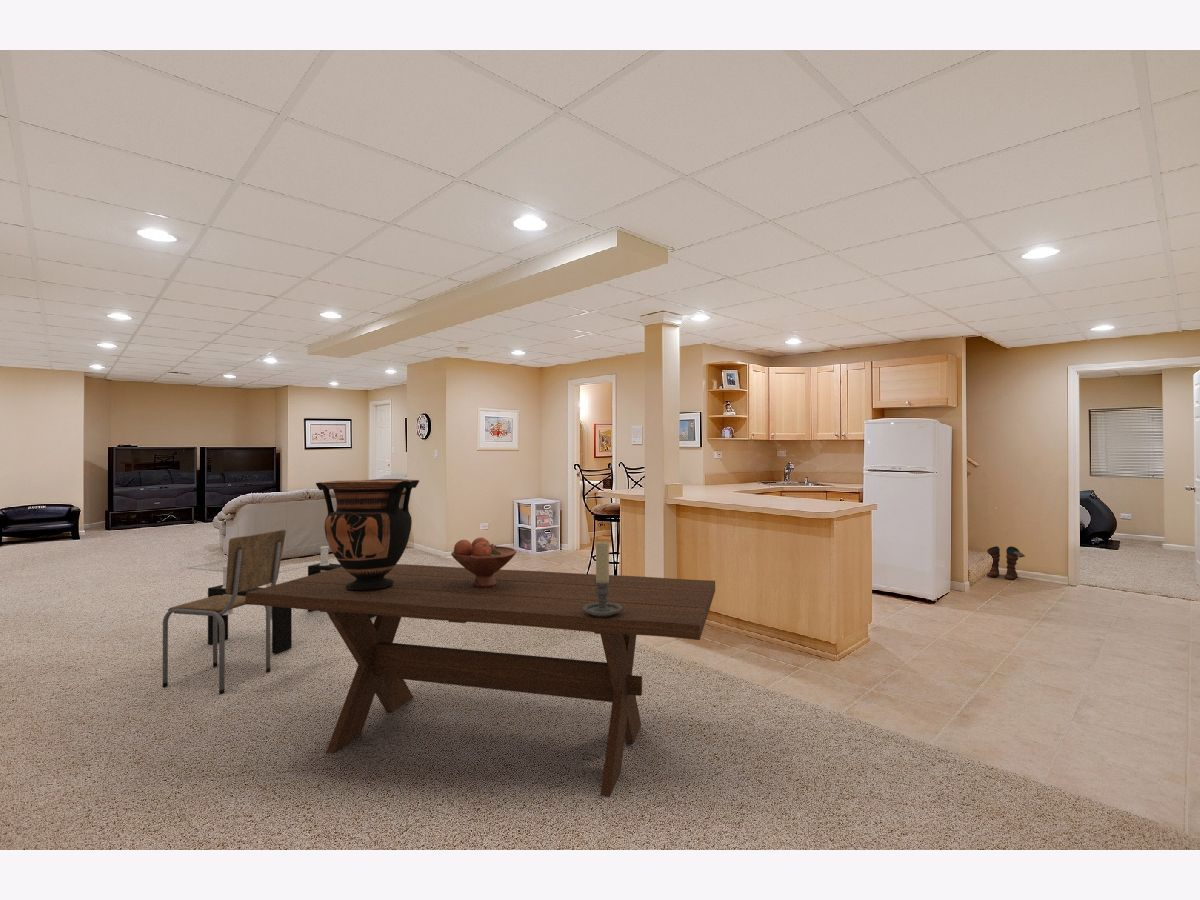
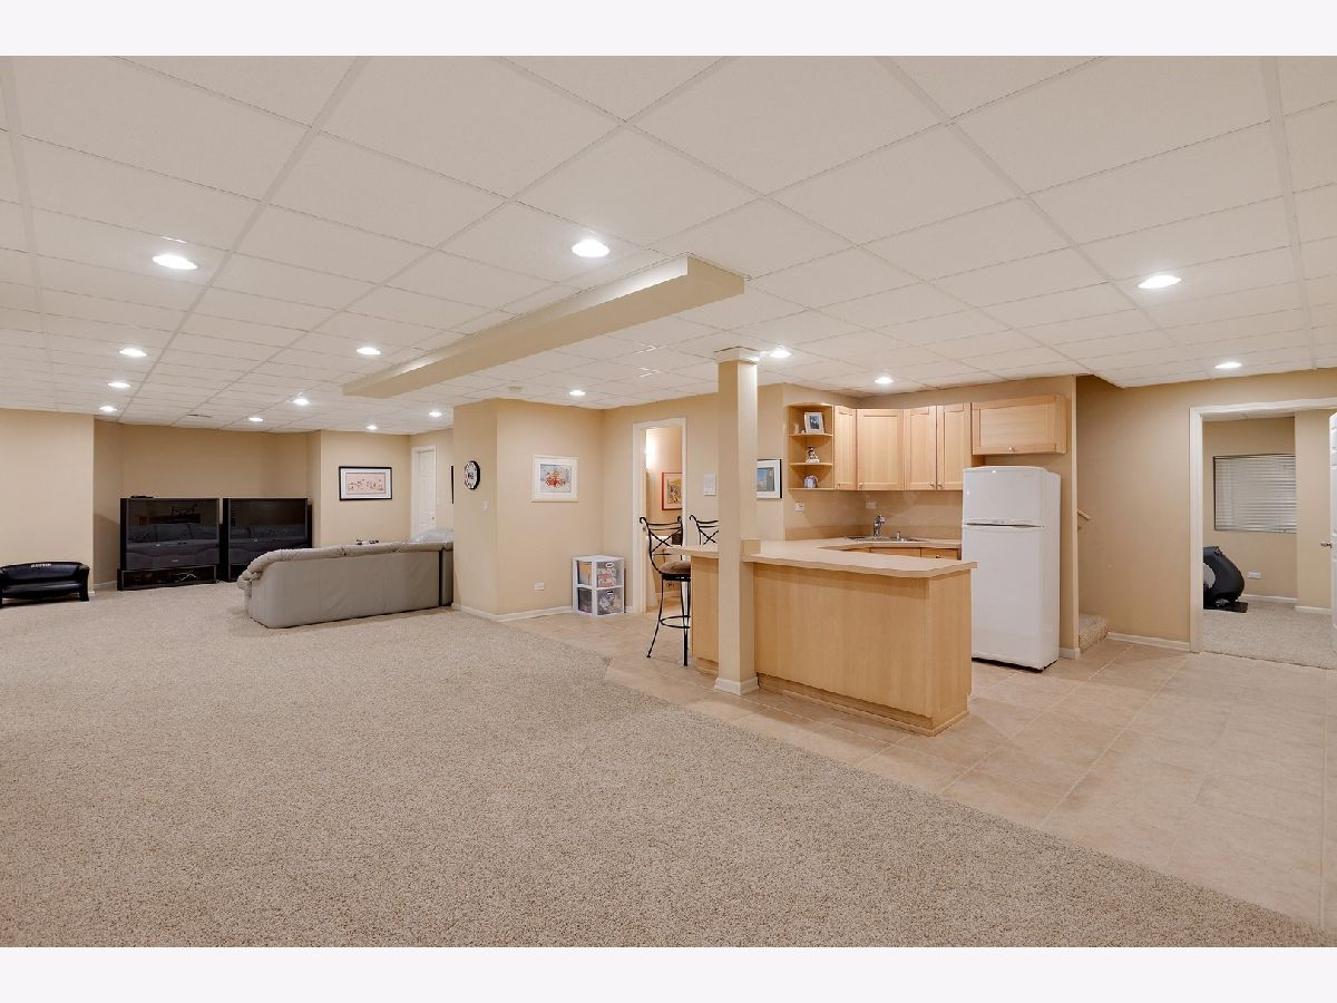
- dining chair [162,529,287,695]
- coffee table [186,541,377,655]
- dining table [245,563,716,798]
- fruit bowl [450,536,518,588]
- vase [315,478,420,591]
- candle holder [583,540,622,617]
- boots [986,545,1026,580]
